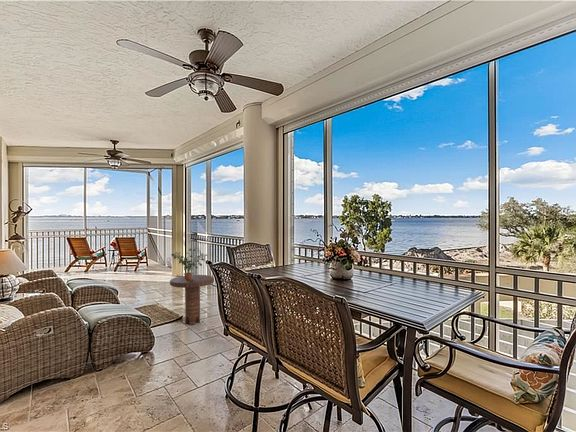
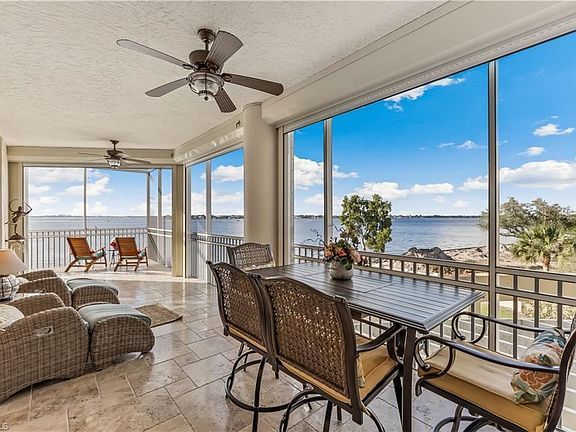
- potted plant [170,248,209,280]
- side table [169,274,215,326]
